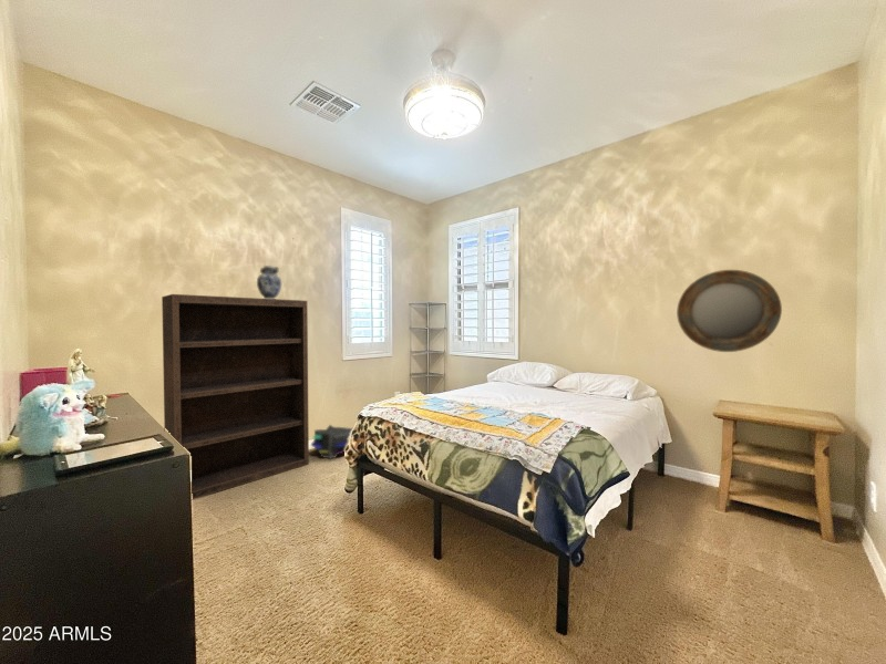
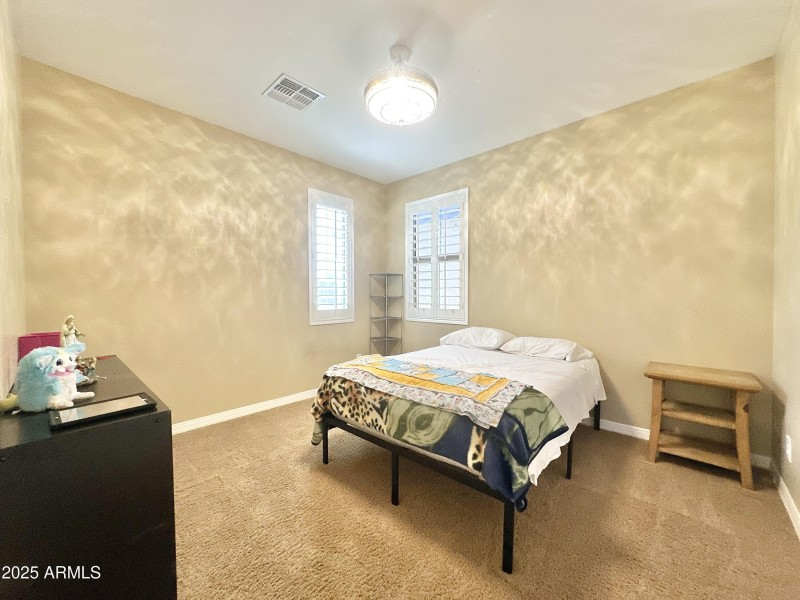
- decorative vase [256,264,282,299]
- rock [310,424,353,460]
- home mirror [676,269,783,353]
- bookshelf [161,293,310,500]
